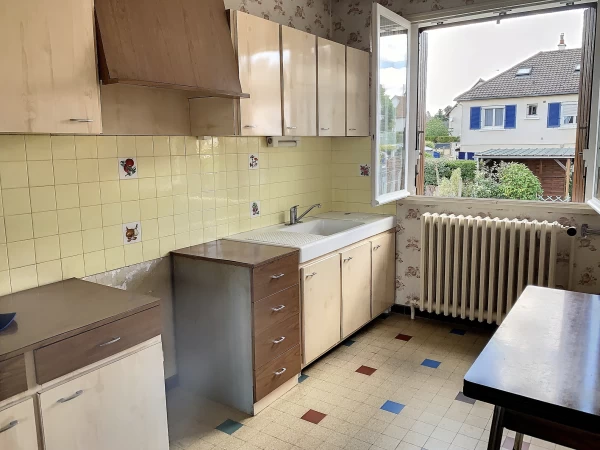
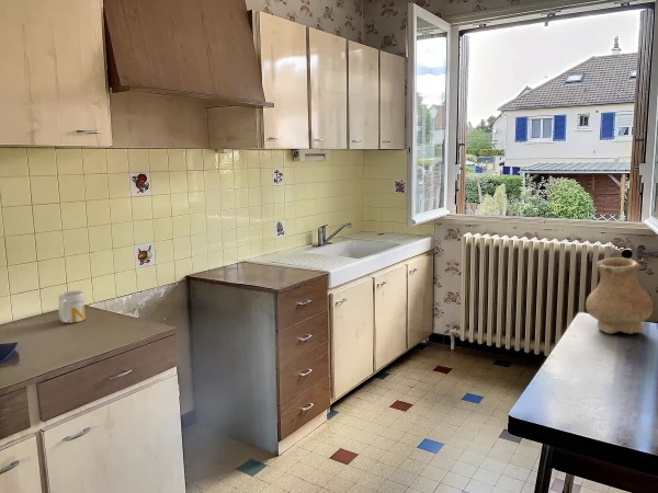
+ vase [585,256,655,335]
+ mug [57,290,87,324]
